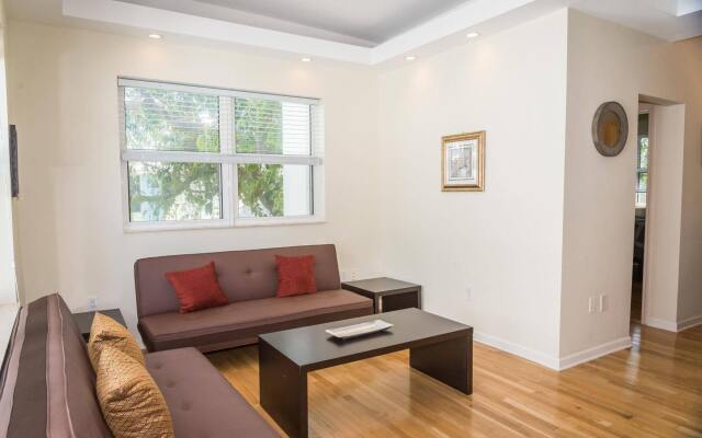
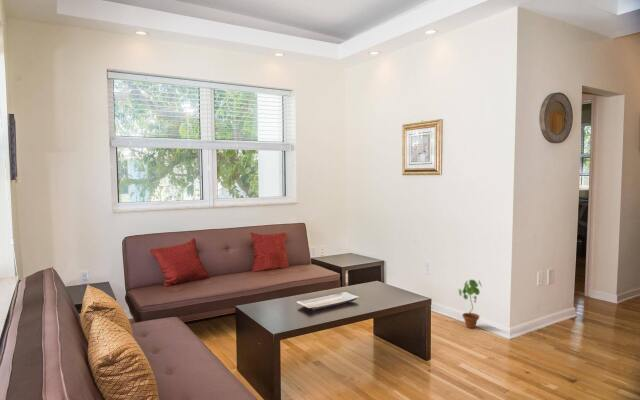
+ potted plant [458,279,483,329]
